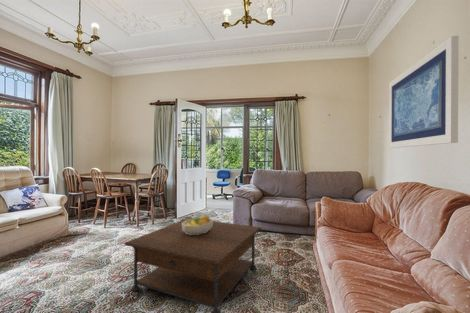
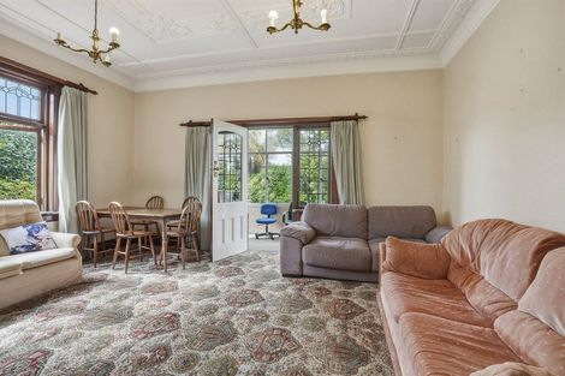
- wall art [388,35,460,149]
- fruit bowl [182,214,214,235]
- coffee table [123,217,262,313]
